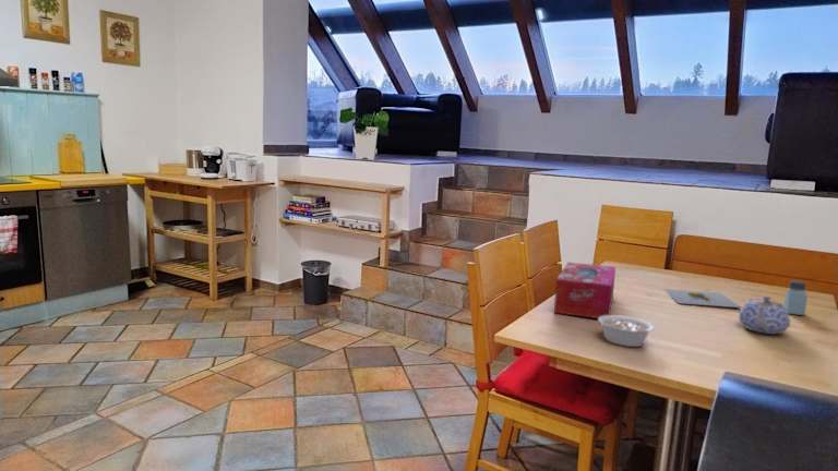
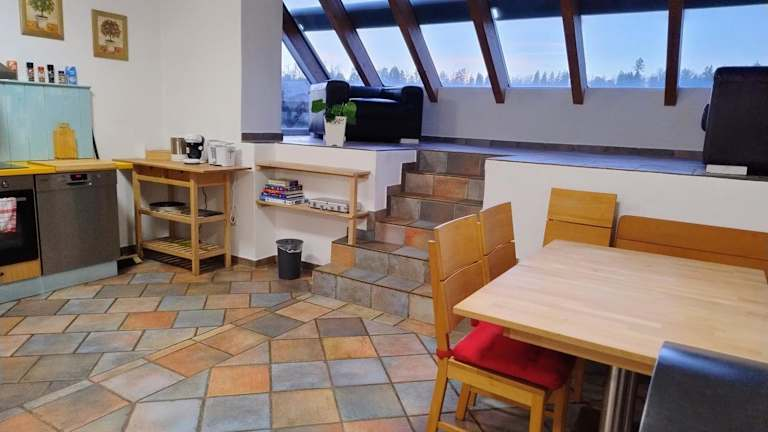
- legume [597,314,655,348]
- tissue box [553,262,616,319]
- teapot [738,294,791,335]
- saltshaker [783,279,809,316]
- banana [665,289,742,309]
